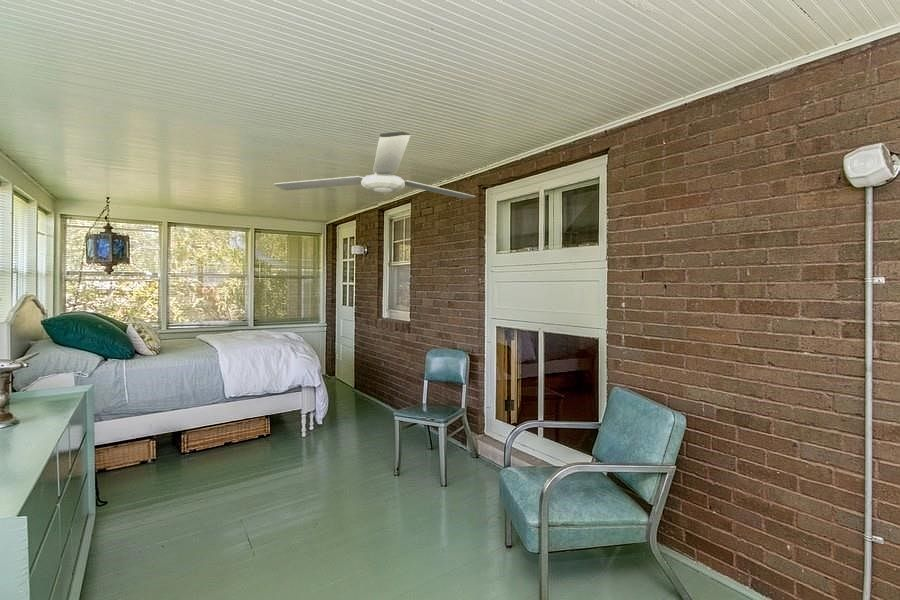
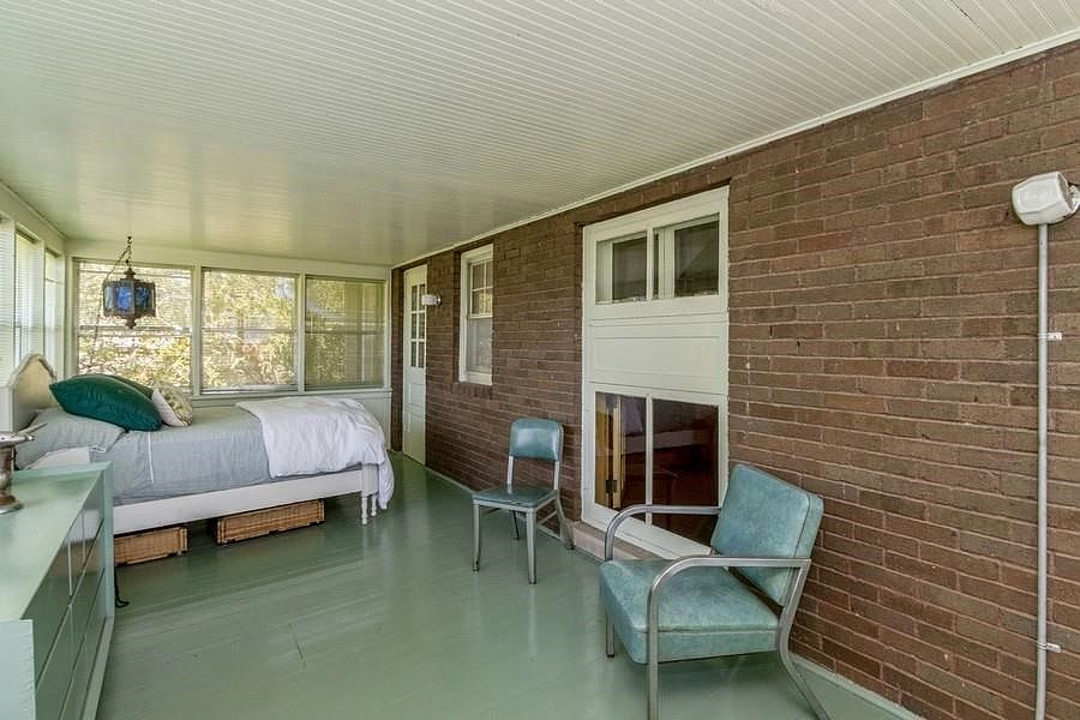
- ceiling fan [273,131,476,199]
